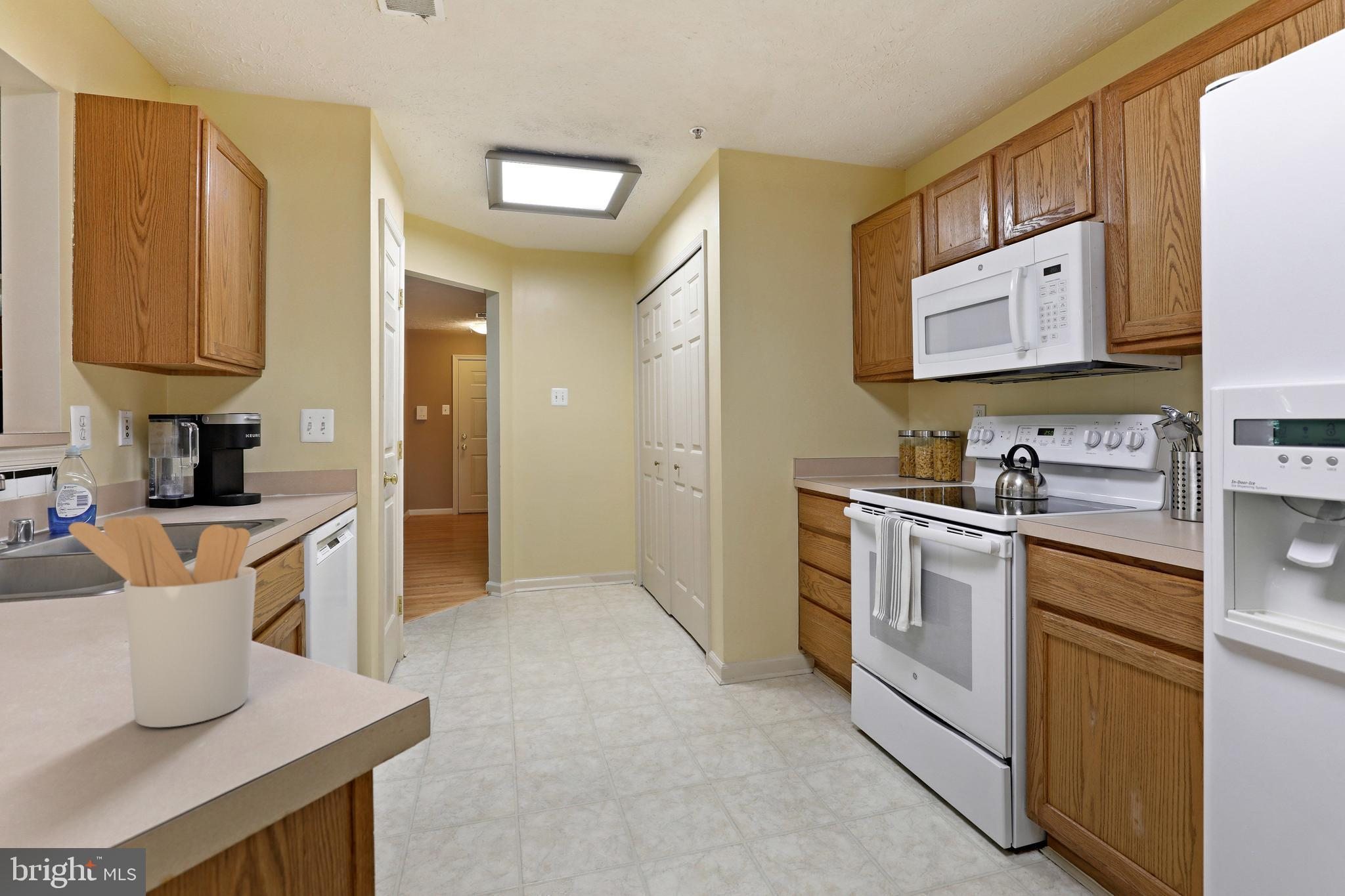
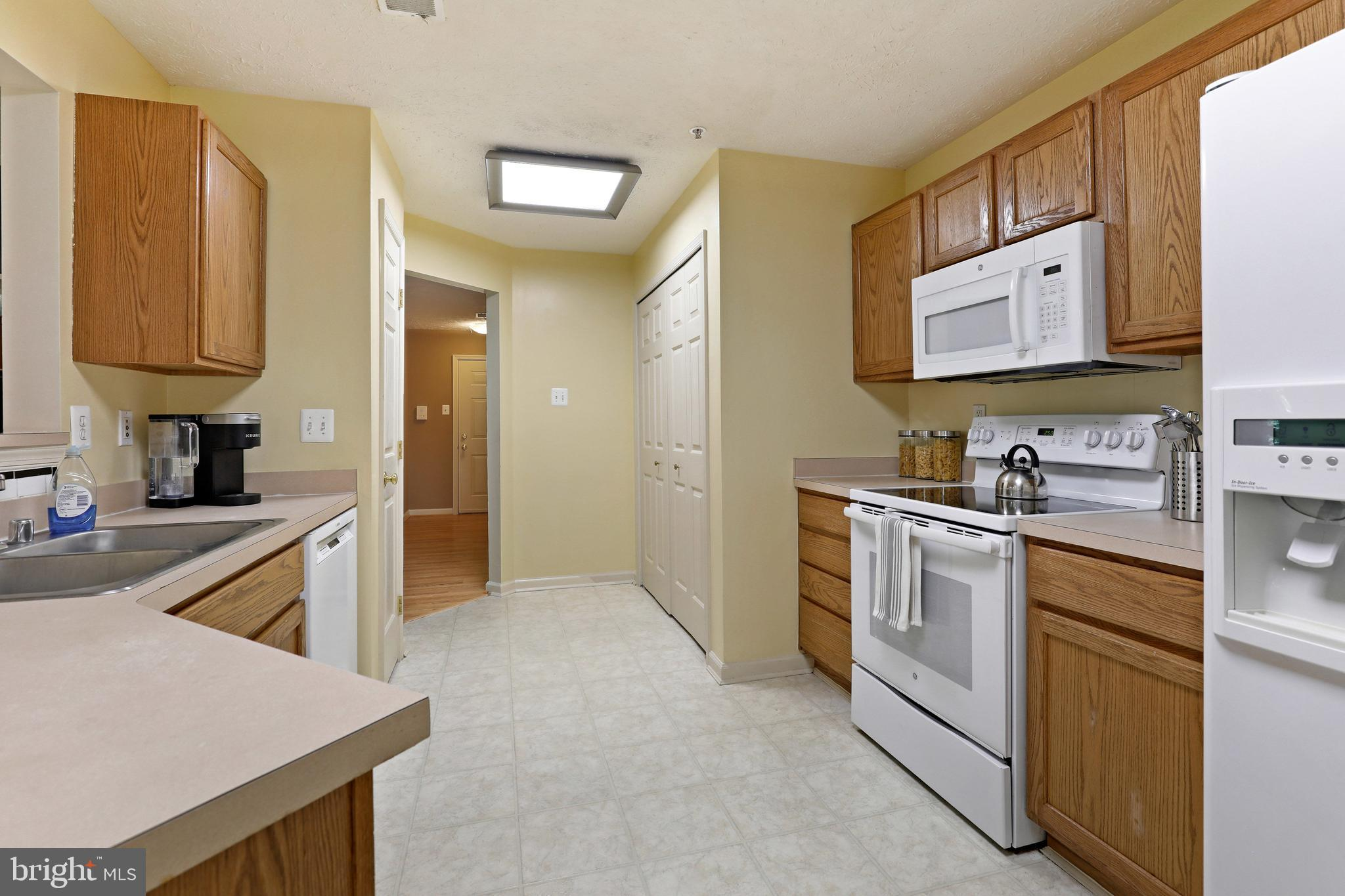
- utensil holder [68,515,257,728]
